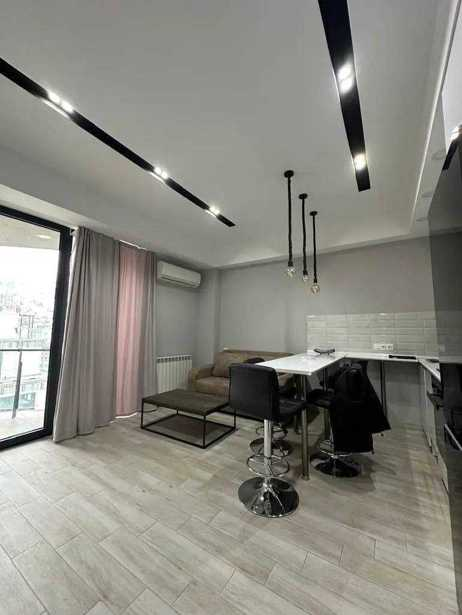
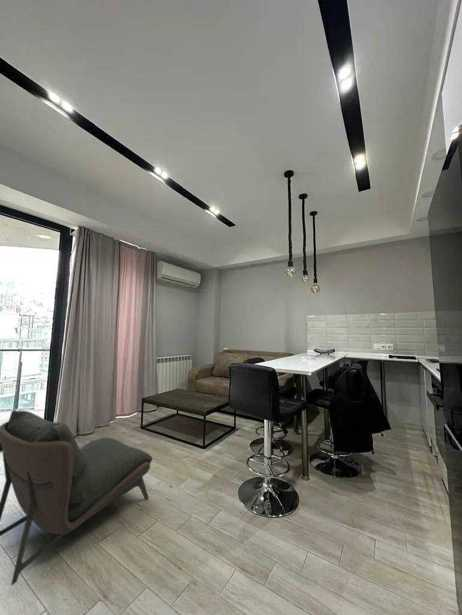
+ armless chair [0,410,153,586]
